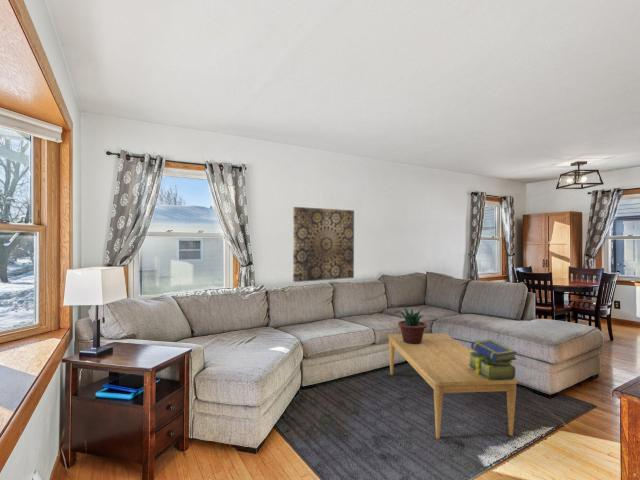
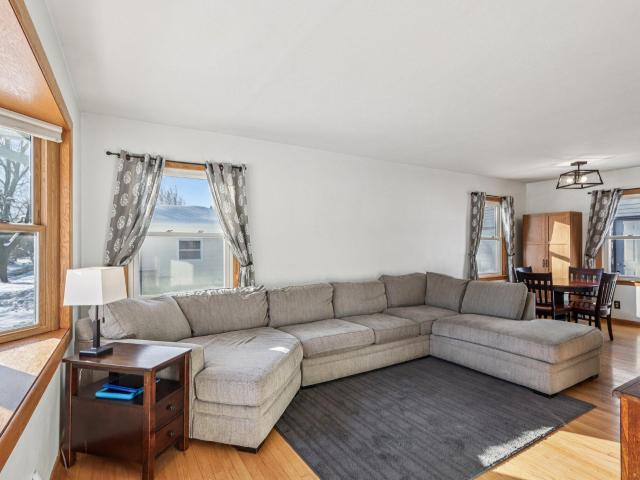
- potted plant [394,306,428,344]
- coffee table [387,332,518,440]
- wall art [292,206,355,283]
- stack of books [468,339,518,381]
